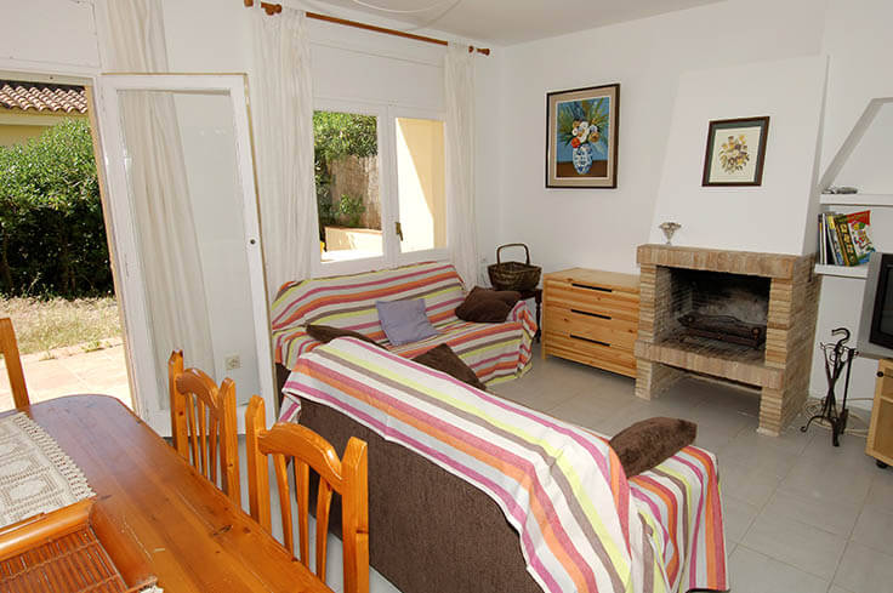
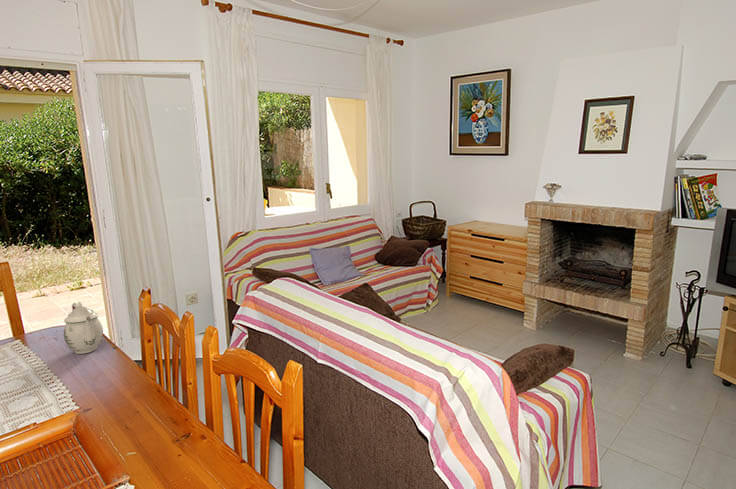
+ teapot [63,301,104,355]
